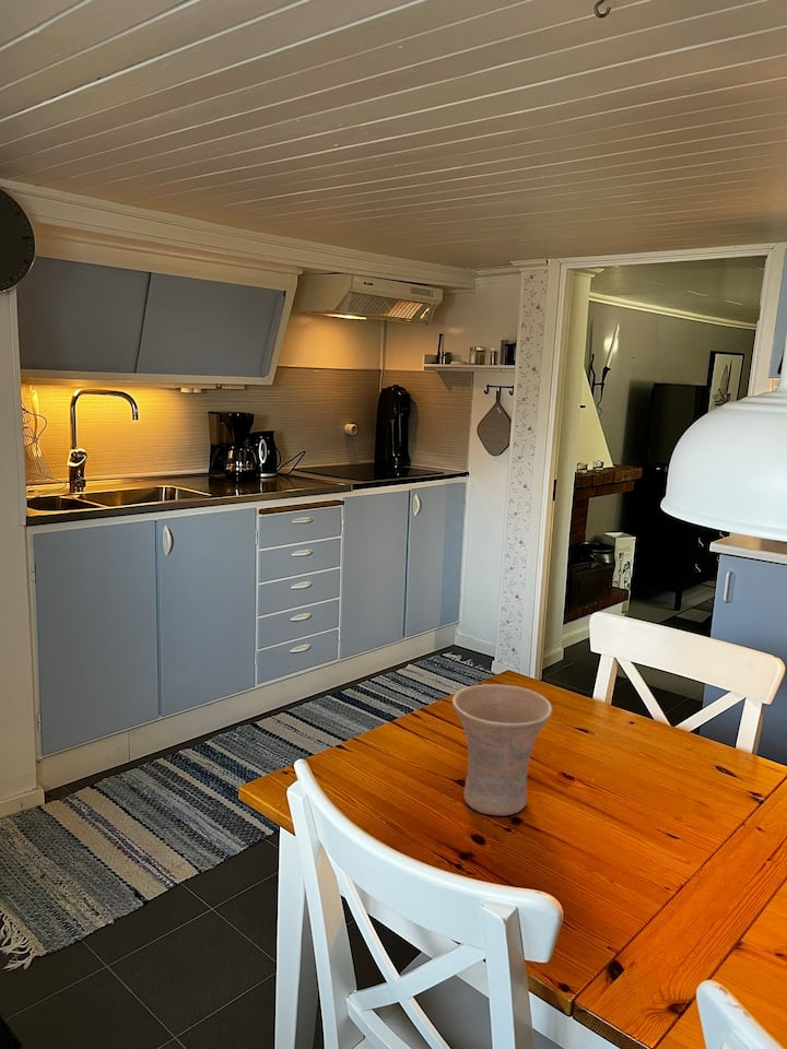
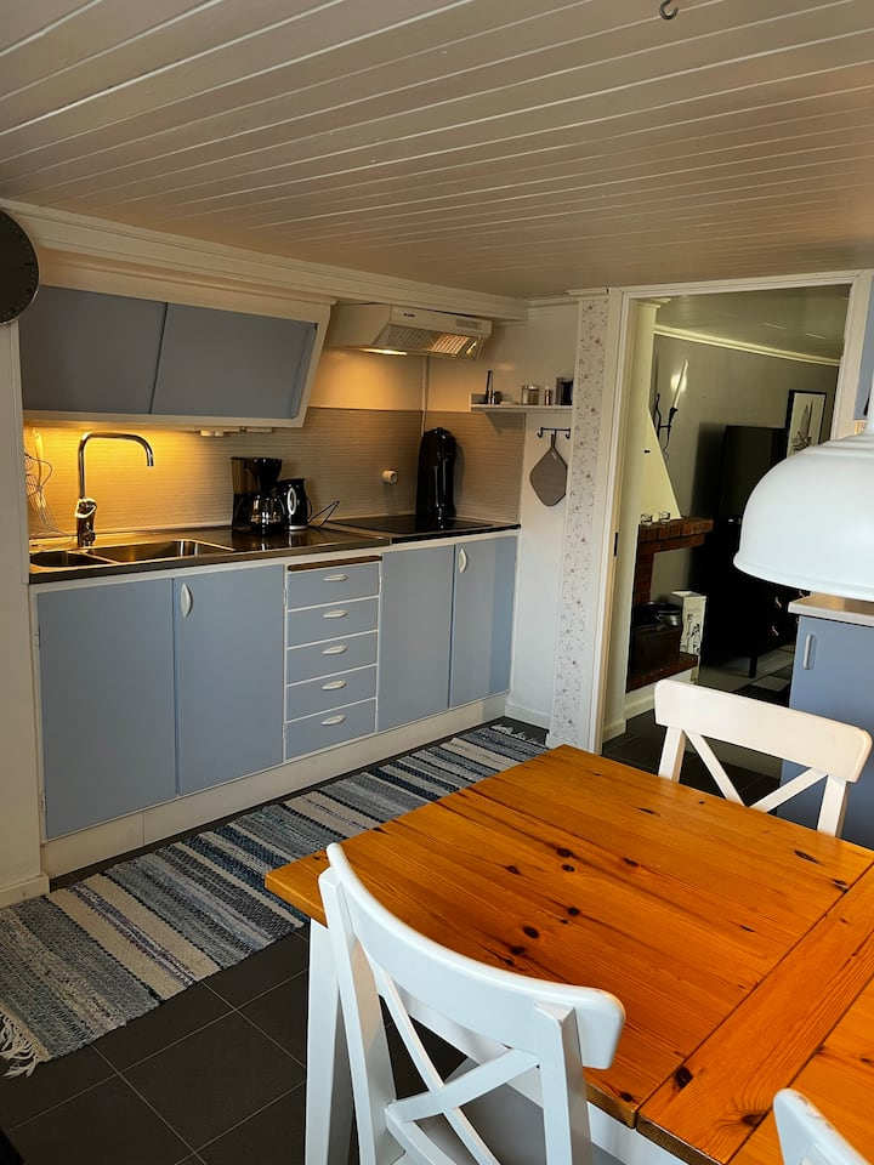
- vase [451,683,553,816]
